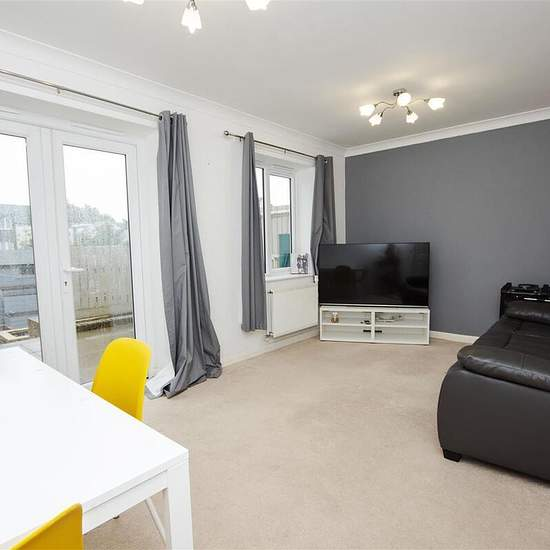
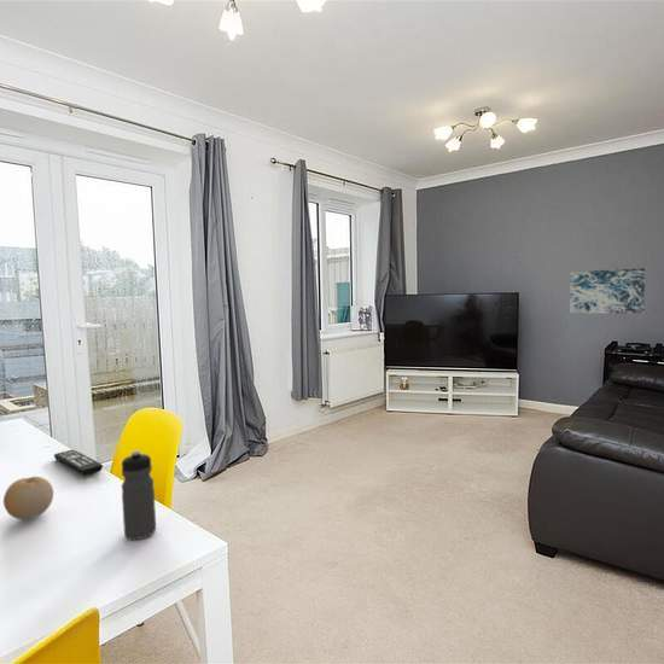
+ fruit [2,476,54,522]
+ wall art [569,267,646,314]
+ water bottle [121,450,157,541]
+ remote control [53,449,104,477]
